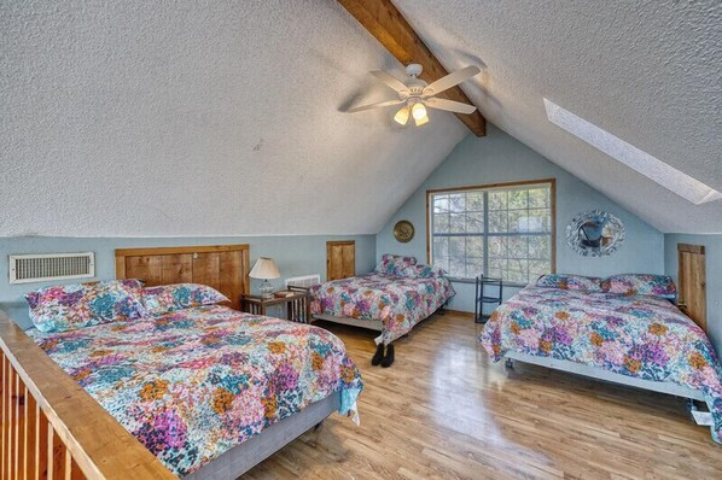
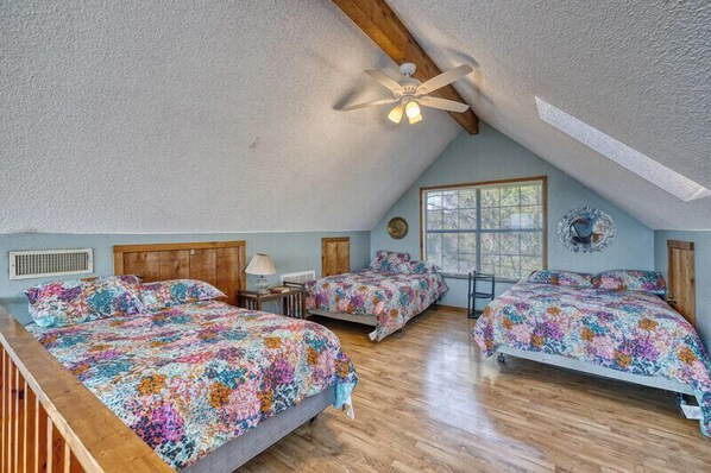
- boots [369,341,396,368]
